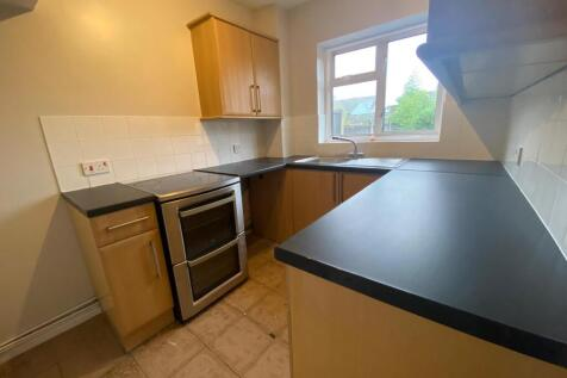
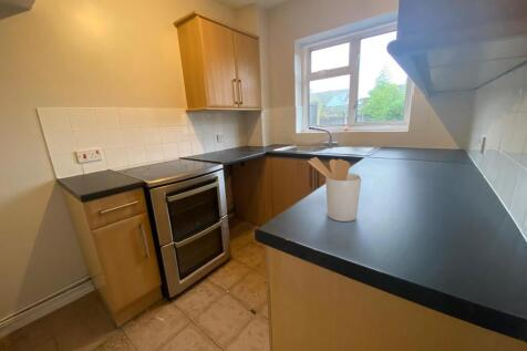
+ utensil holder [307,156,362,223]
